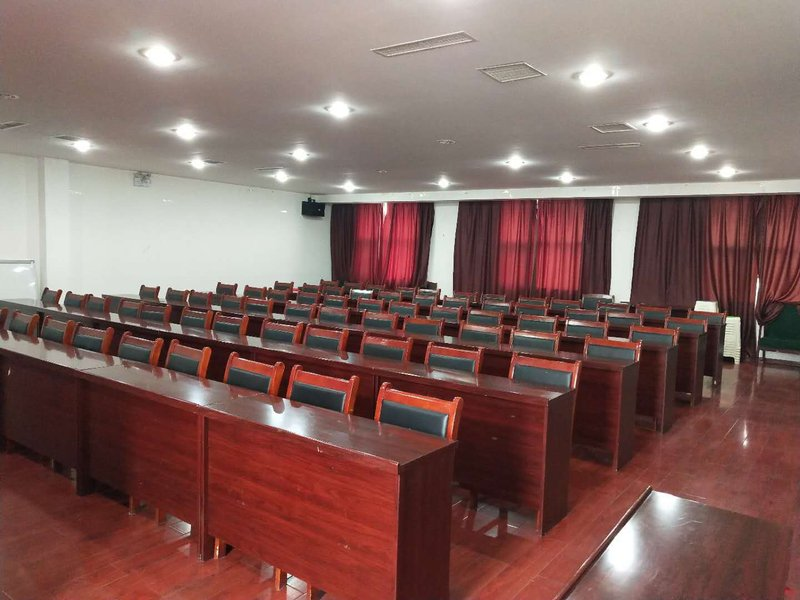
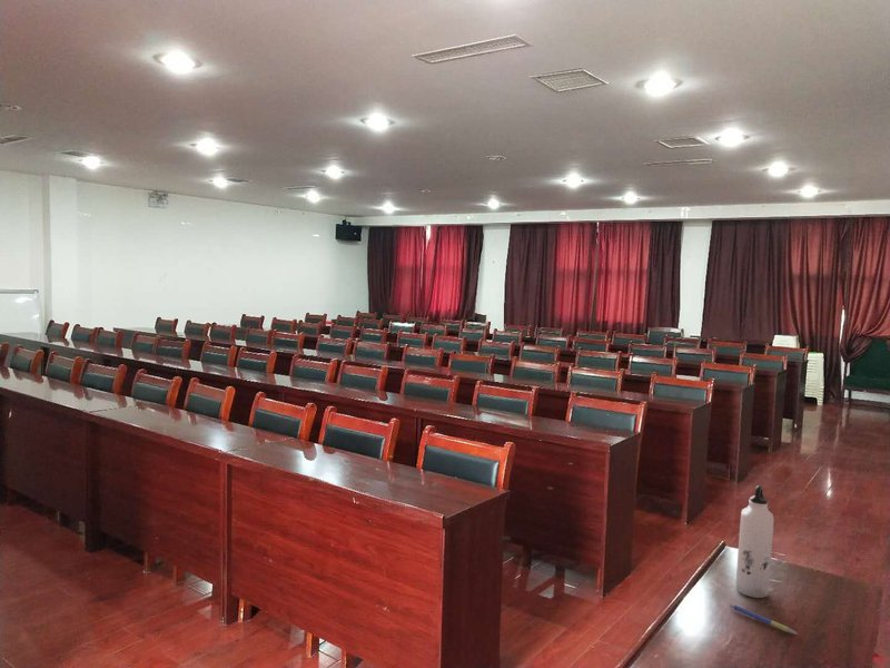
+ water bottle [734,484,775,599]
+ pen [729,602,799,636]
